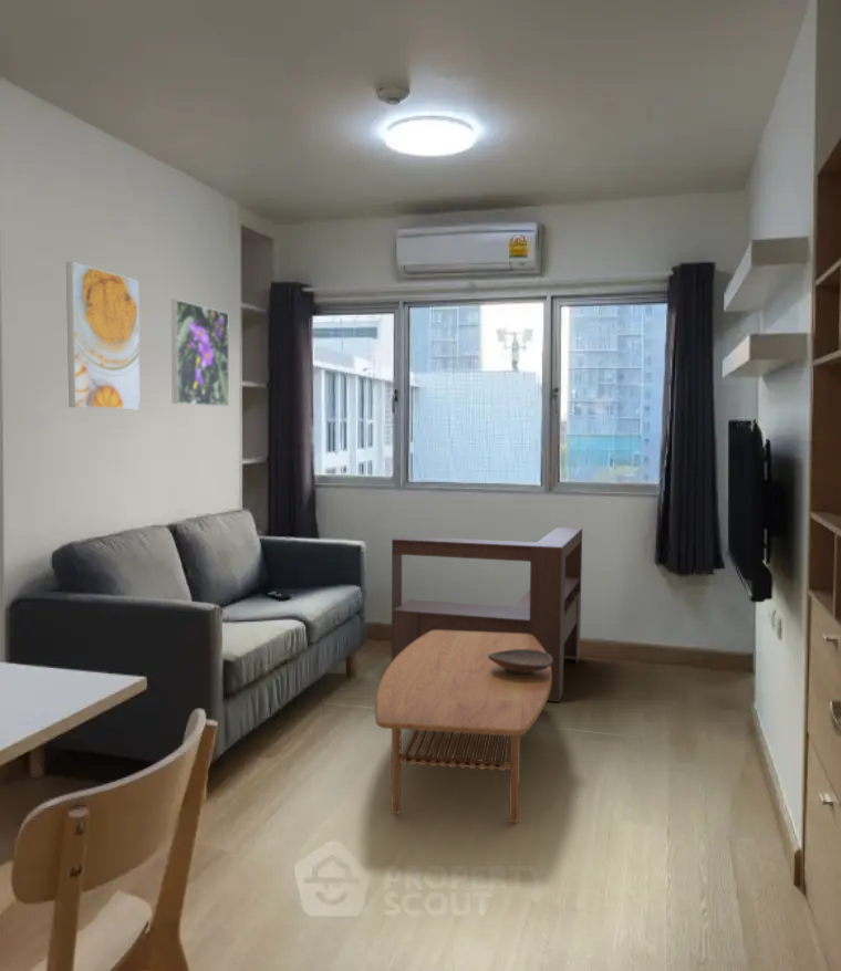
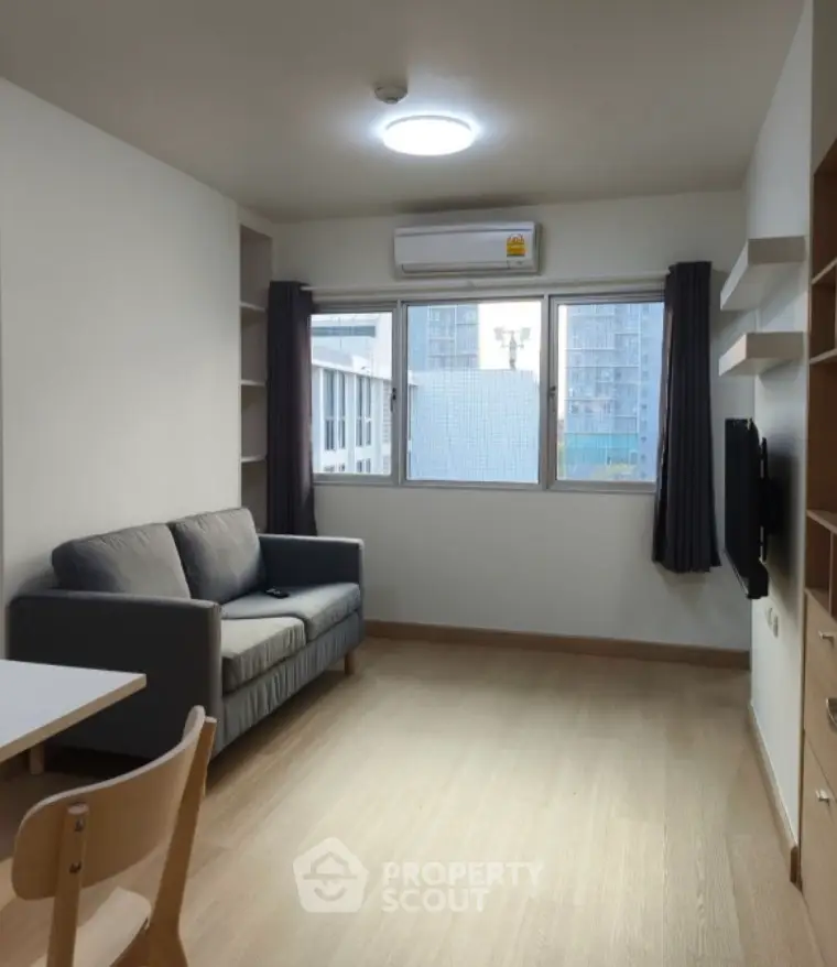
- bench [391,526,583,703]
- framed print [65,261,142,411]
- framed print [170,299,230,408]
- decorative bowl [488,649,552,677]
- coffee table [374,630,552,824]
